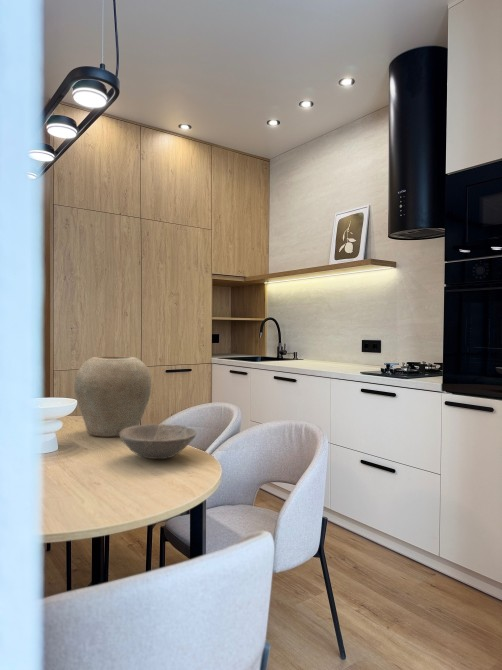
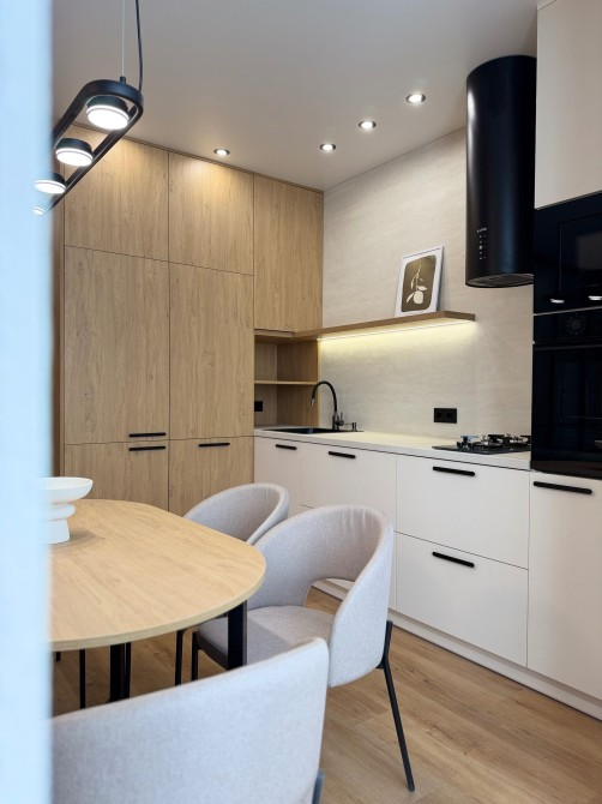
- vase [74,355,152,438]
- bowl [119,423,198,460]
